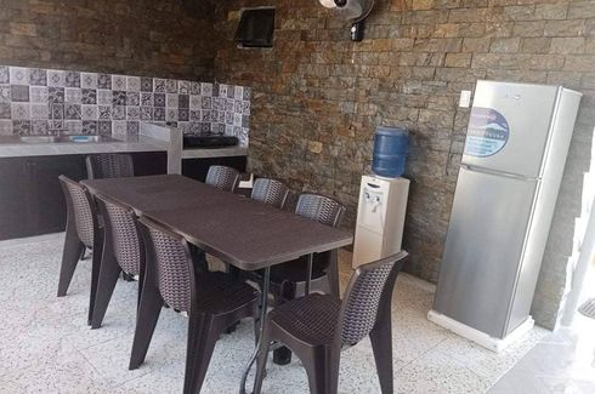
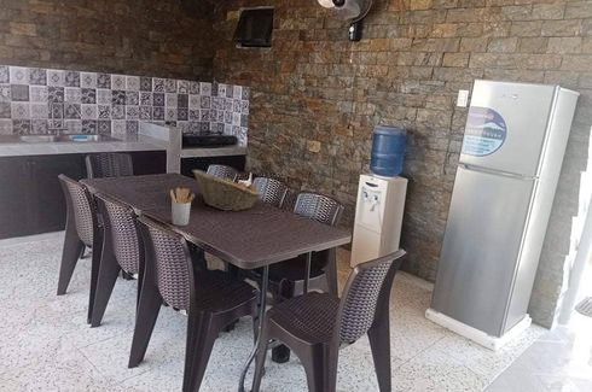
+ utensil holder [169,187,196,227]
+ fruit basket [191,169,262,212]
